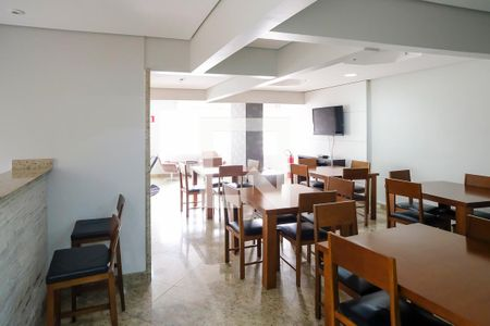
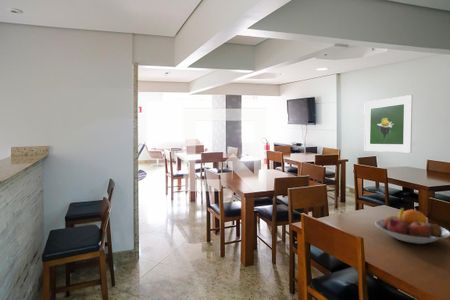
+ fruit bowl [374,207,450,245]
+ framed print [363,94,414,154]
